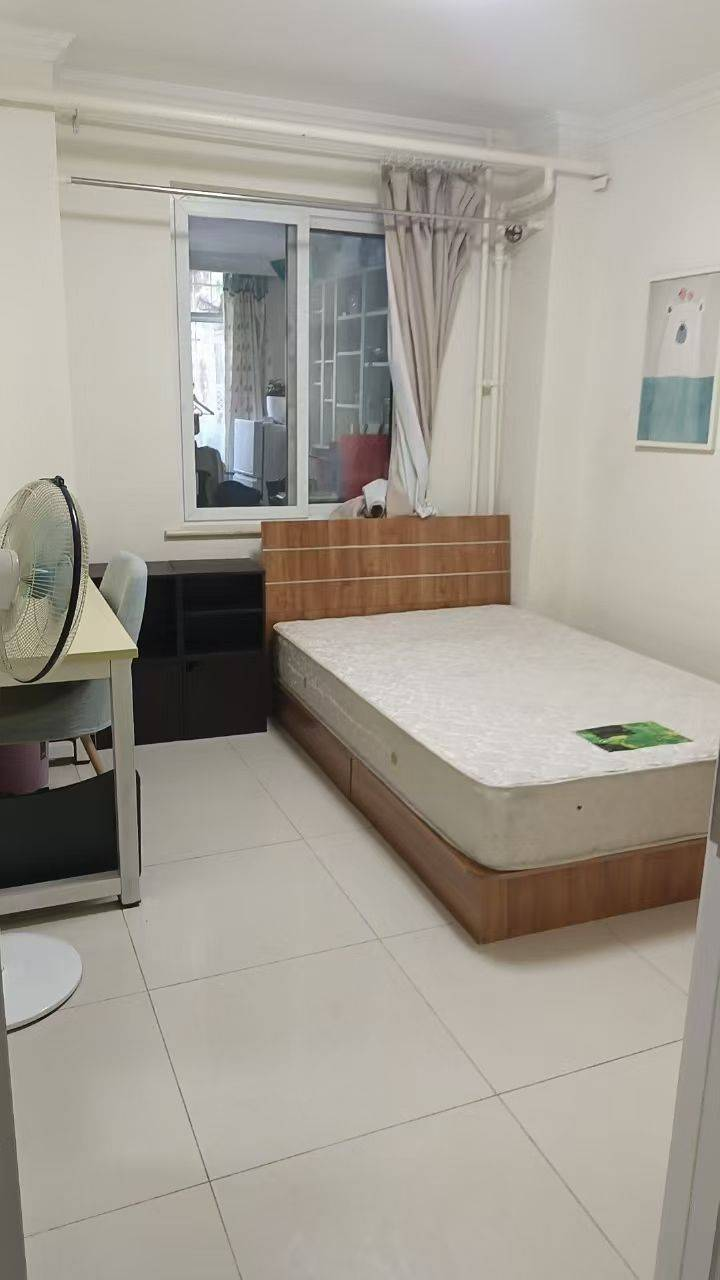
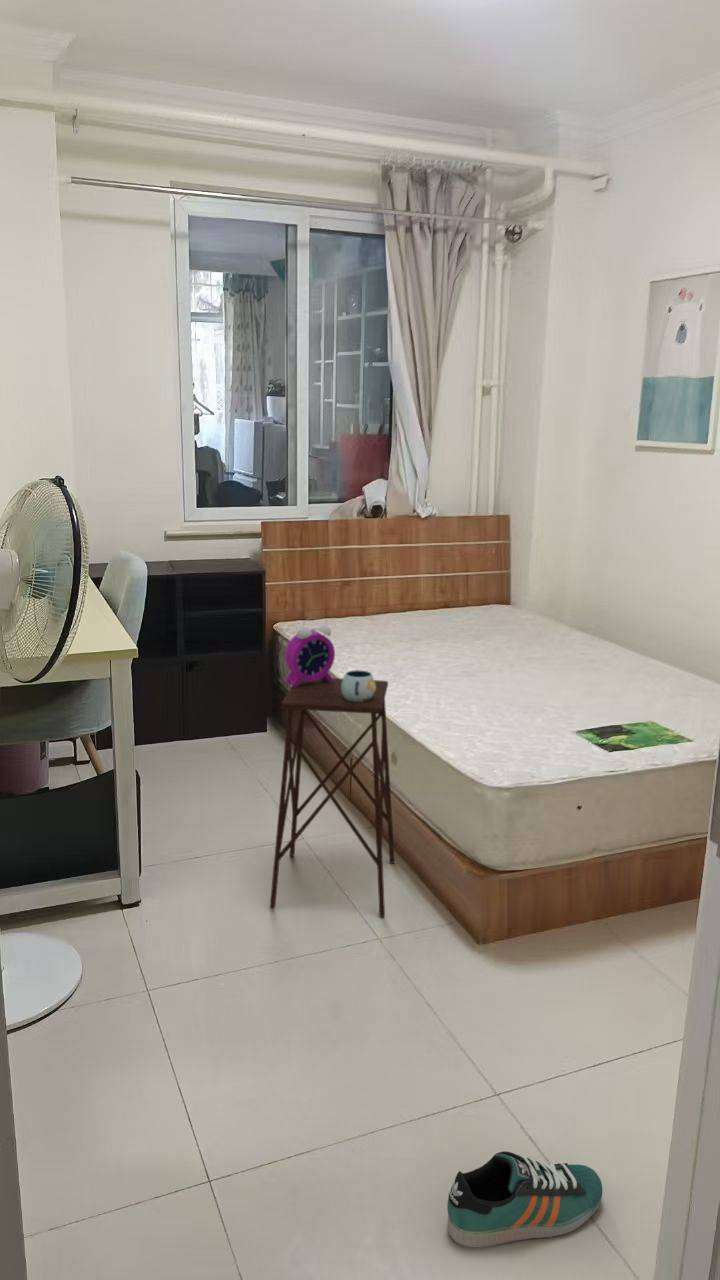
+ side table [269,677,396,918]
+ sneaker [446,1150,603,1248]
+ mug [341,669,376,702]
+ alarm clock [284,616,336,688]
